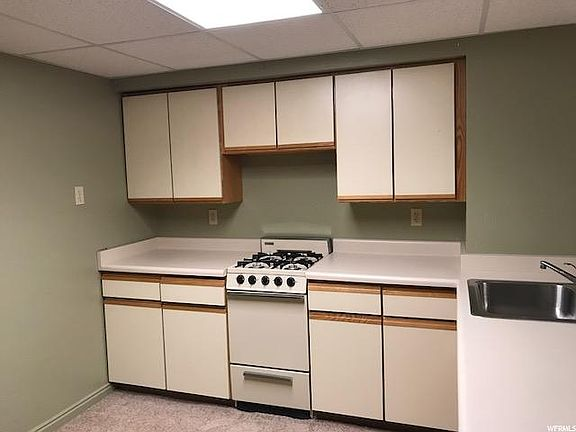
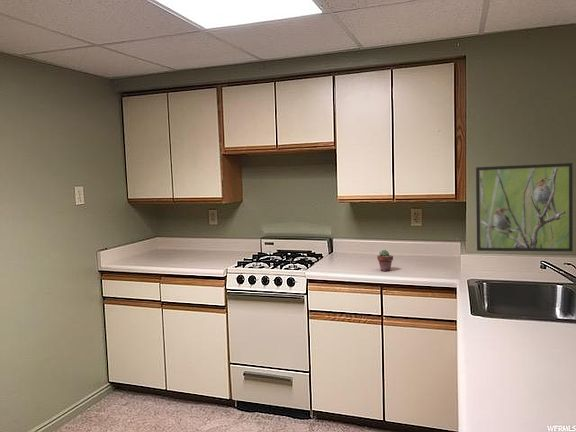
+ potted succulent [376,249,394,272]
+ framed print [475,162,574,252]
